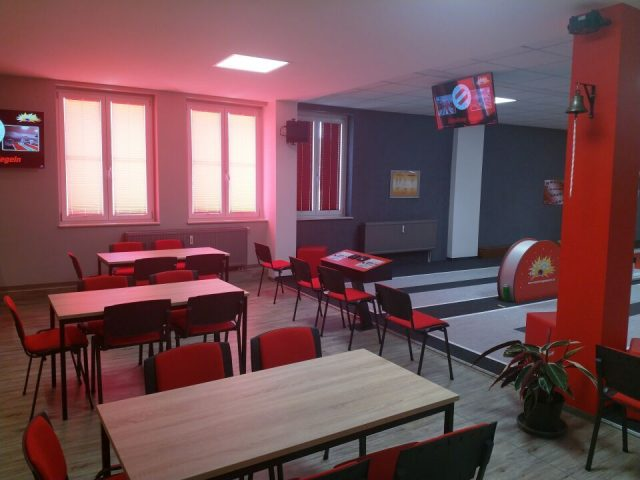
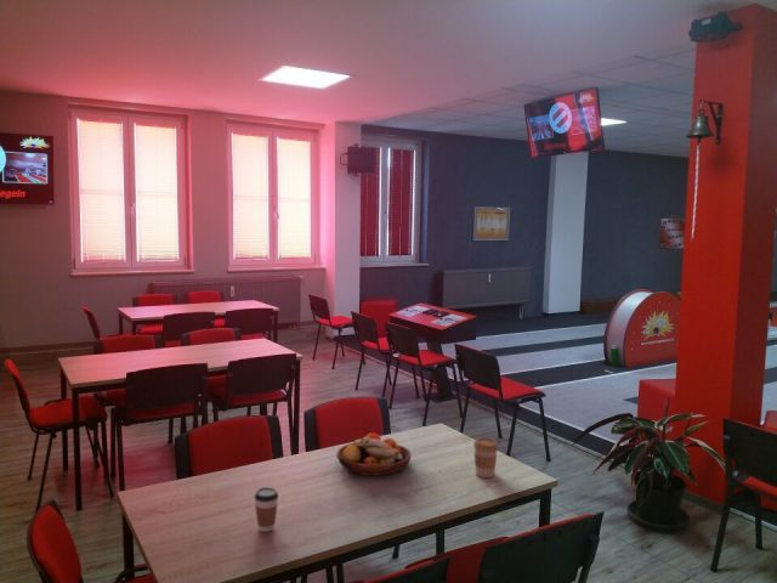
+ coffee cup [472,436,500,479]
+ coffee cup [254,486,279,533]
+ fruit bowl [335,431,412,477]
